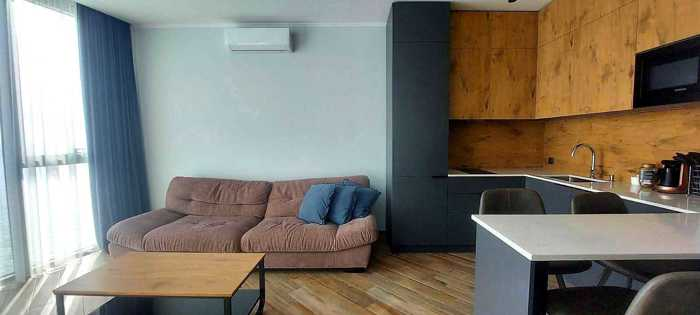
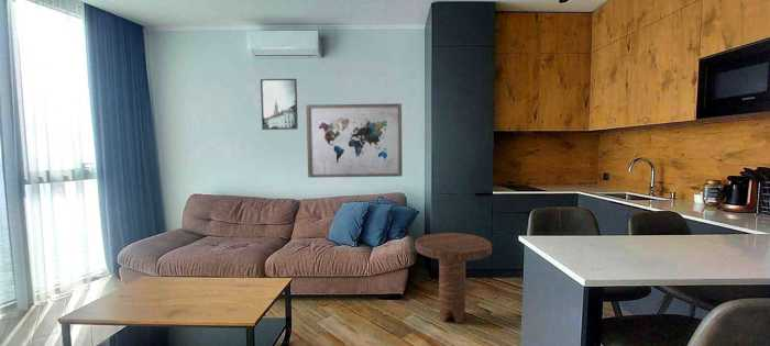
+ wall art [305,102,404,179]
+ side table [414,232,493,324]
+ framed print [260,78,299,131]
